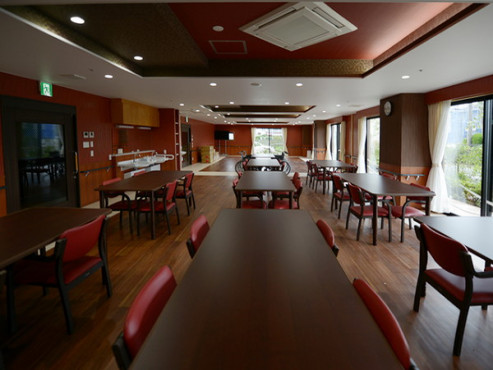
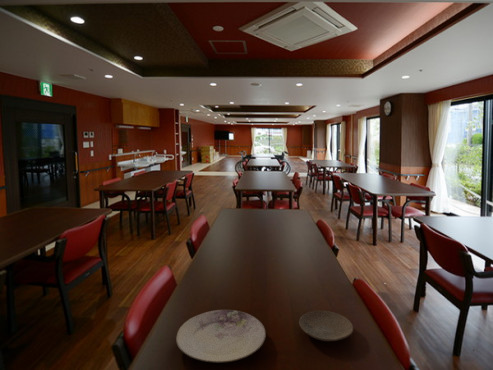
+ plate [298,310,354,342]
+ plate [175,309,267,364]
